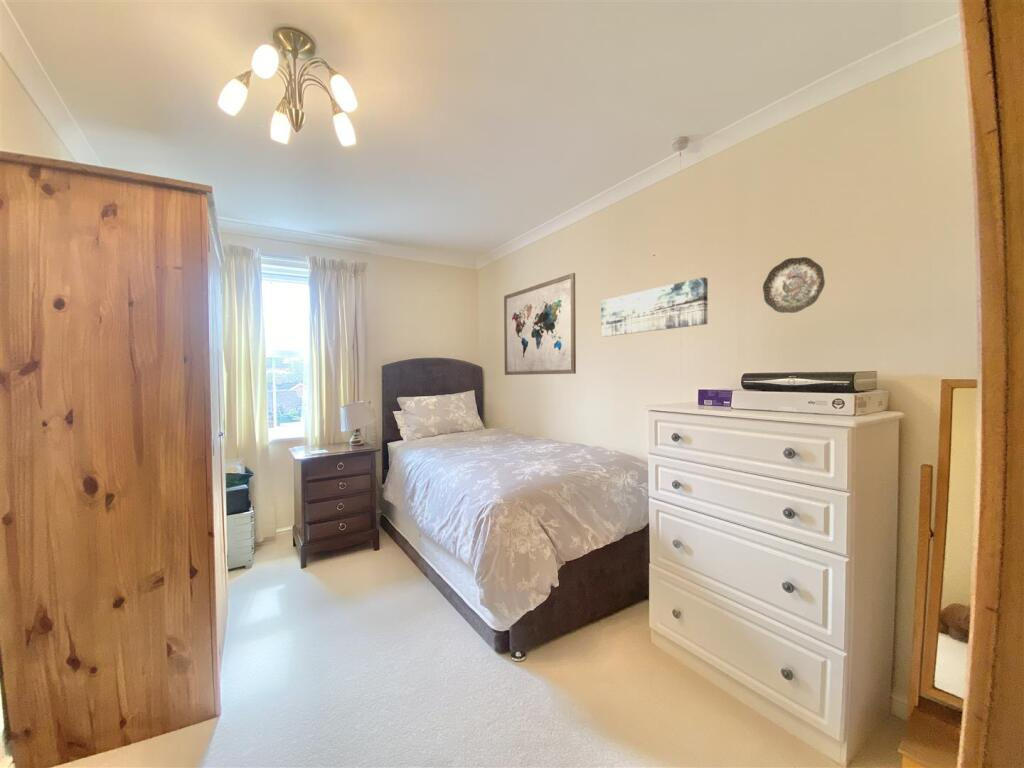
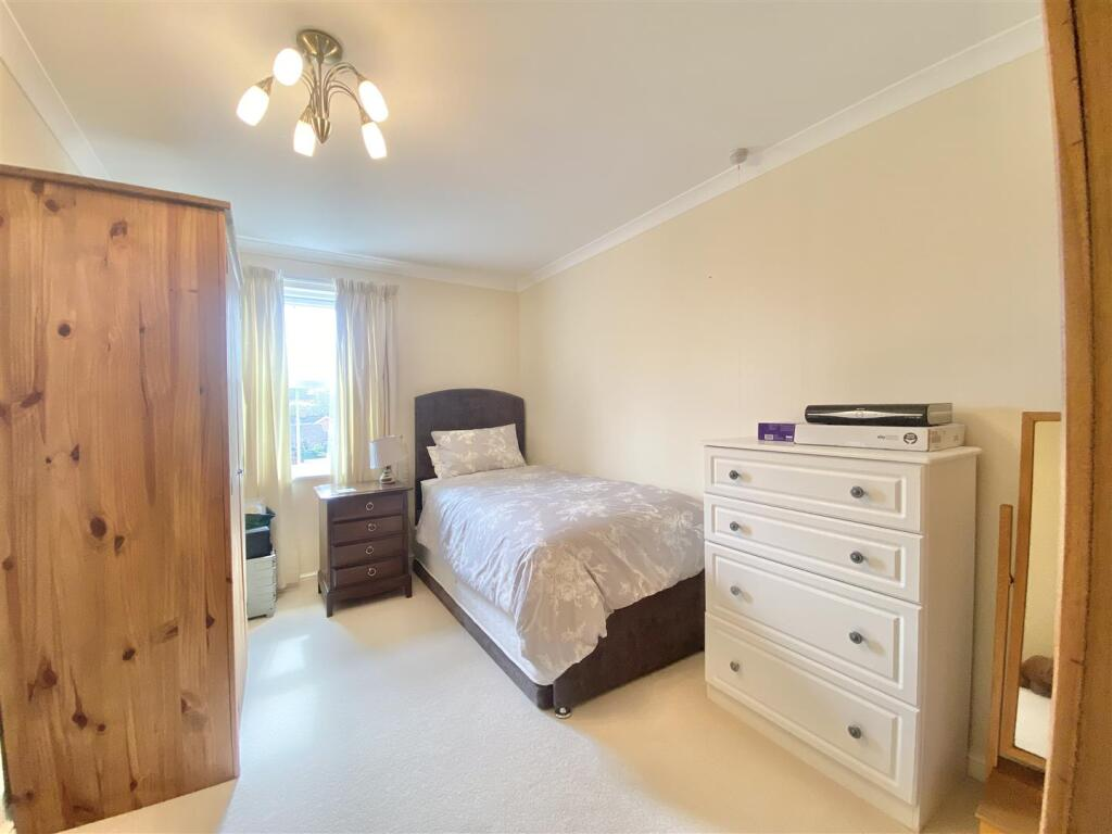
- wall art [600,276,709,338]
- decorative plate [762,256,826,314]
- wall art [503,272,577,376]
